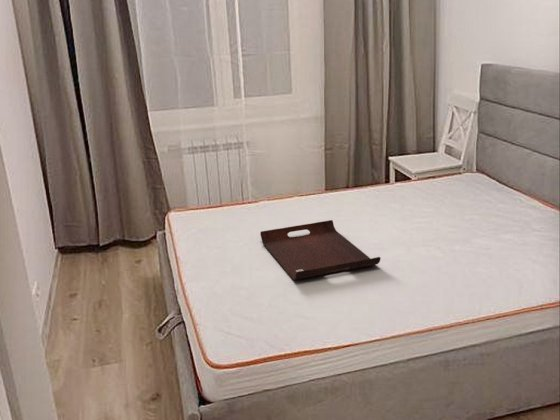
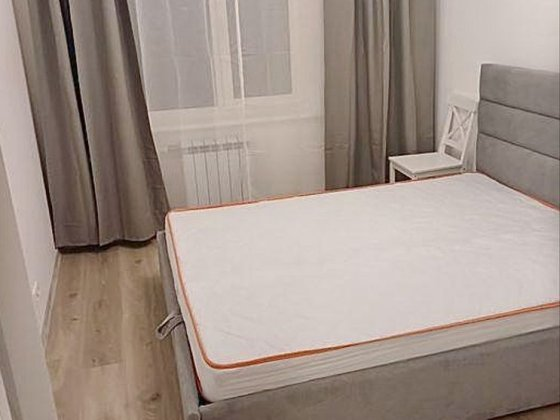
- serving tray [259,219,381,281]
